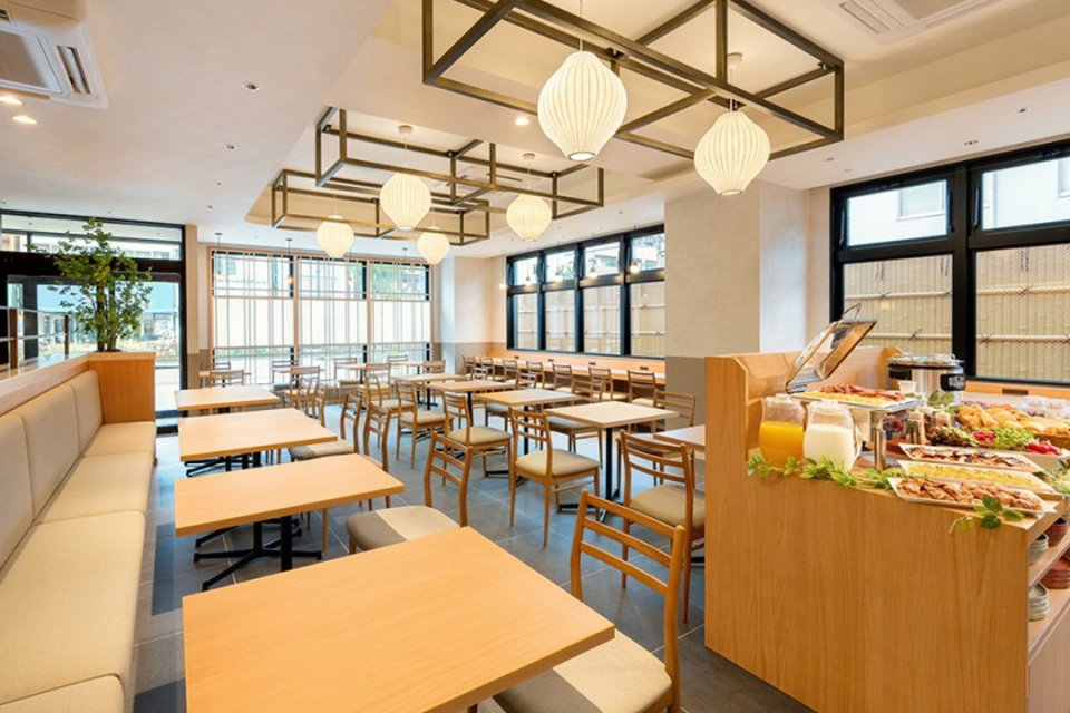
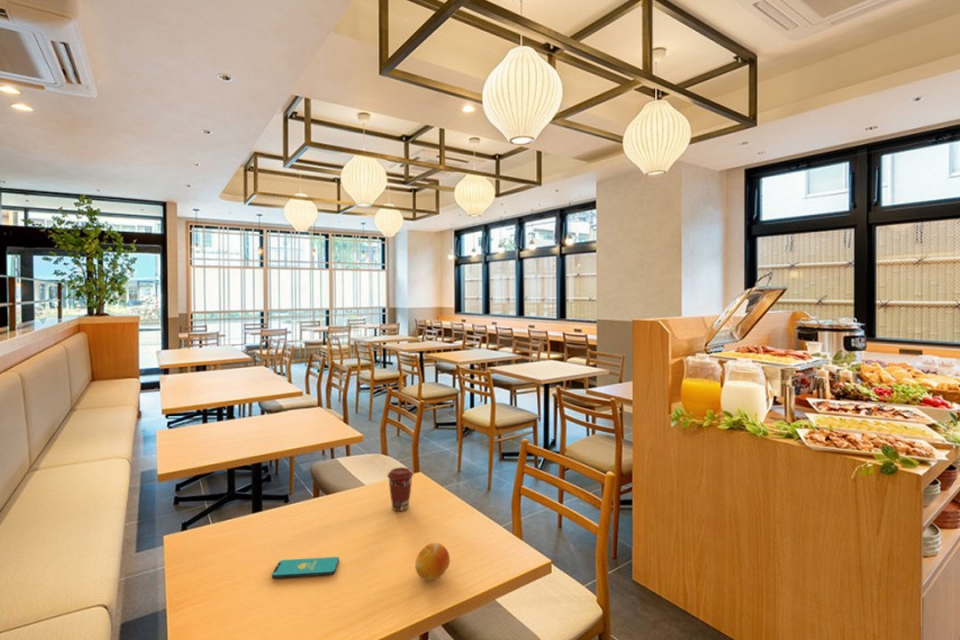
+ coffee cup [386,466,414,512]
+ smartphone [271,556,340,579]
+ fruit [414,542,451,582]
